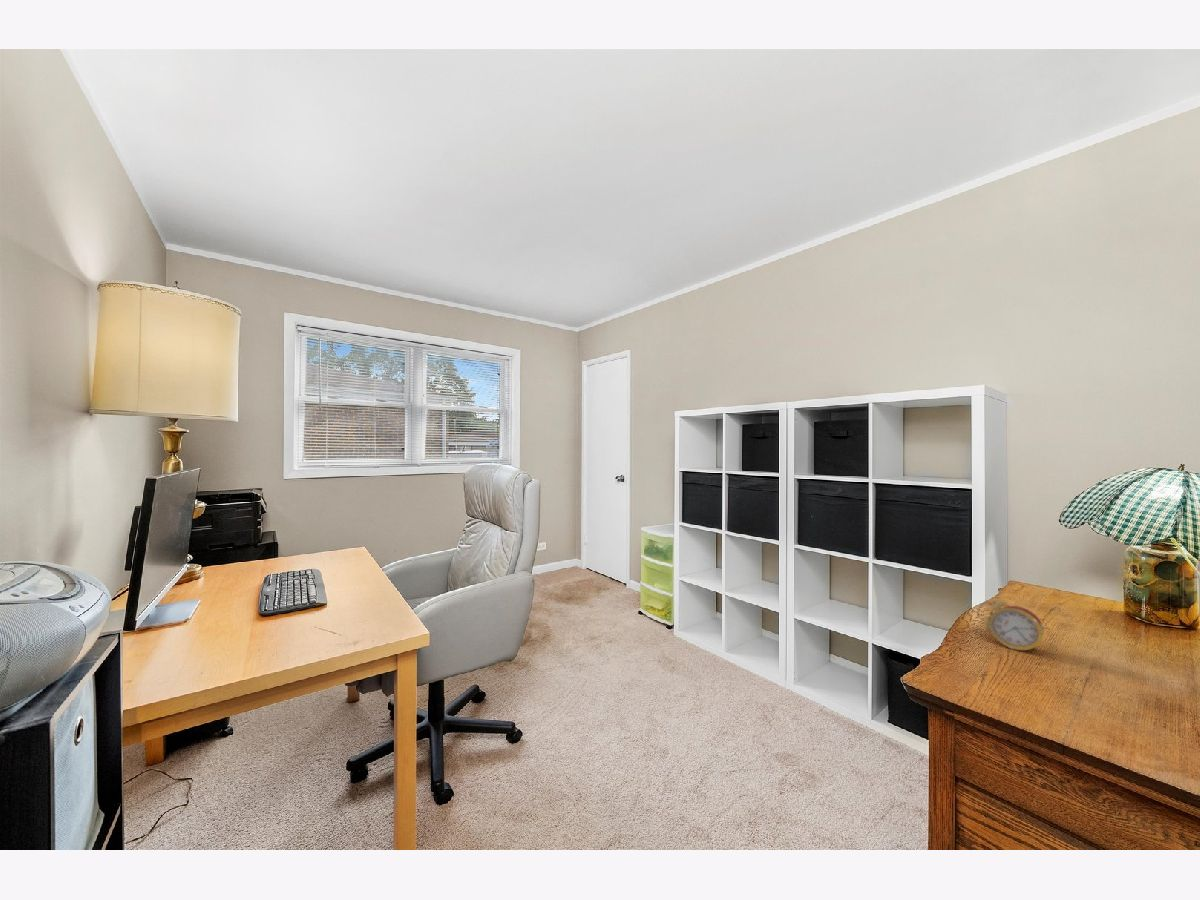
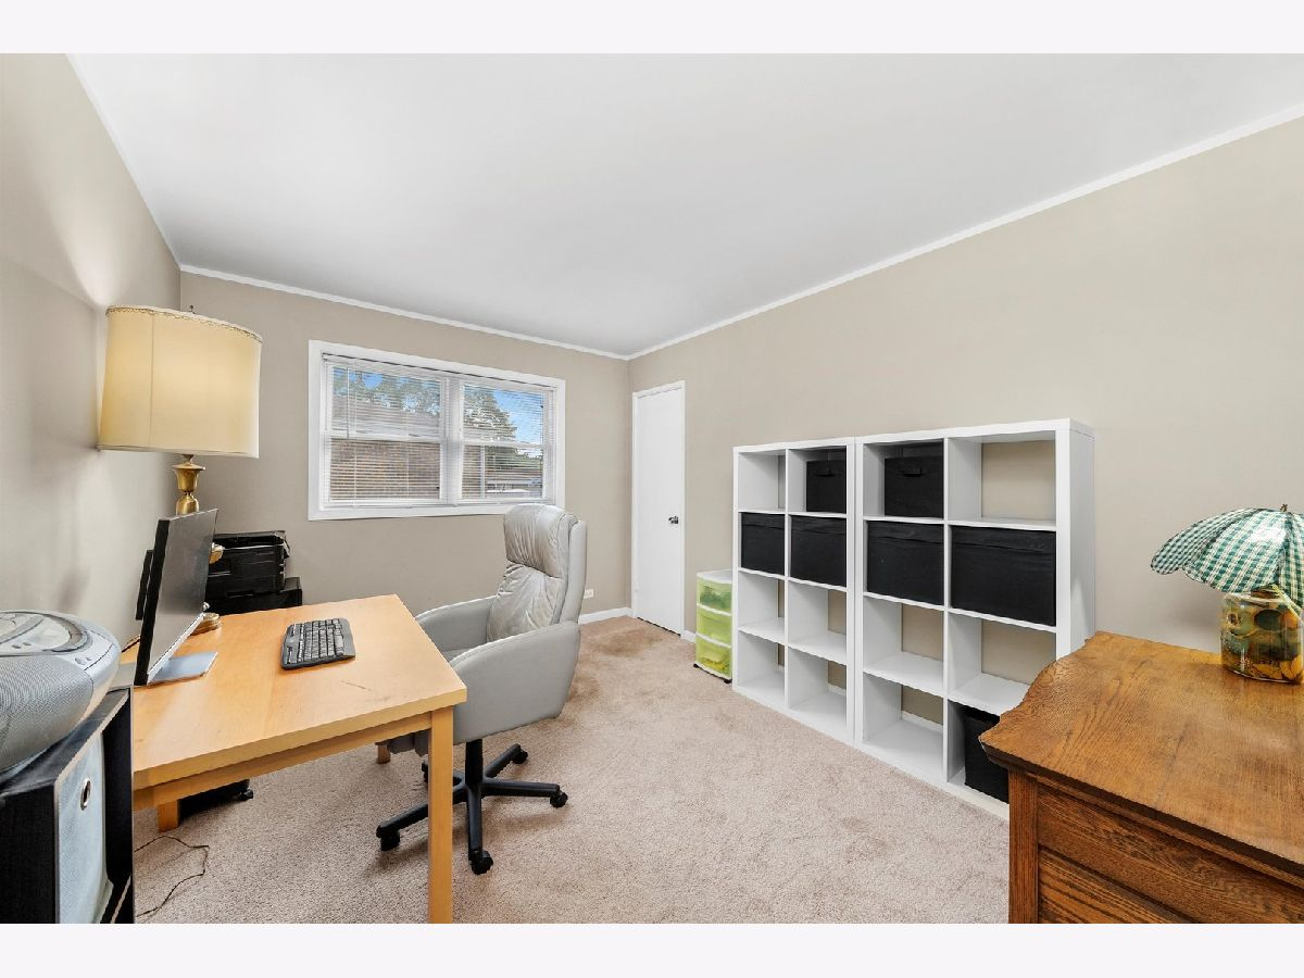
- alarm clock [976,599,1051,651]
